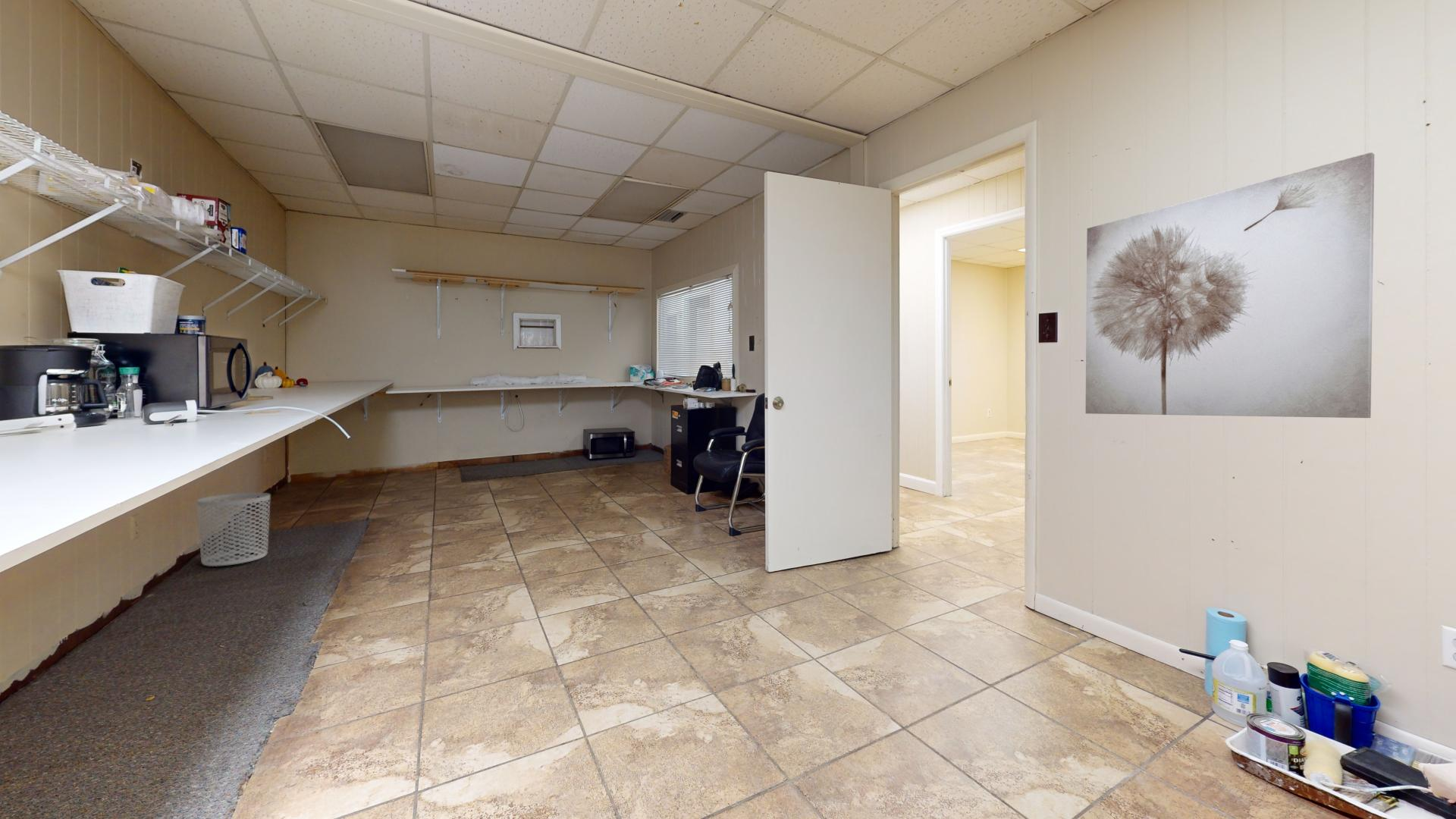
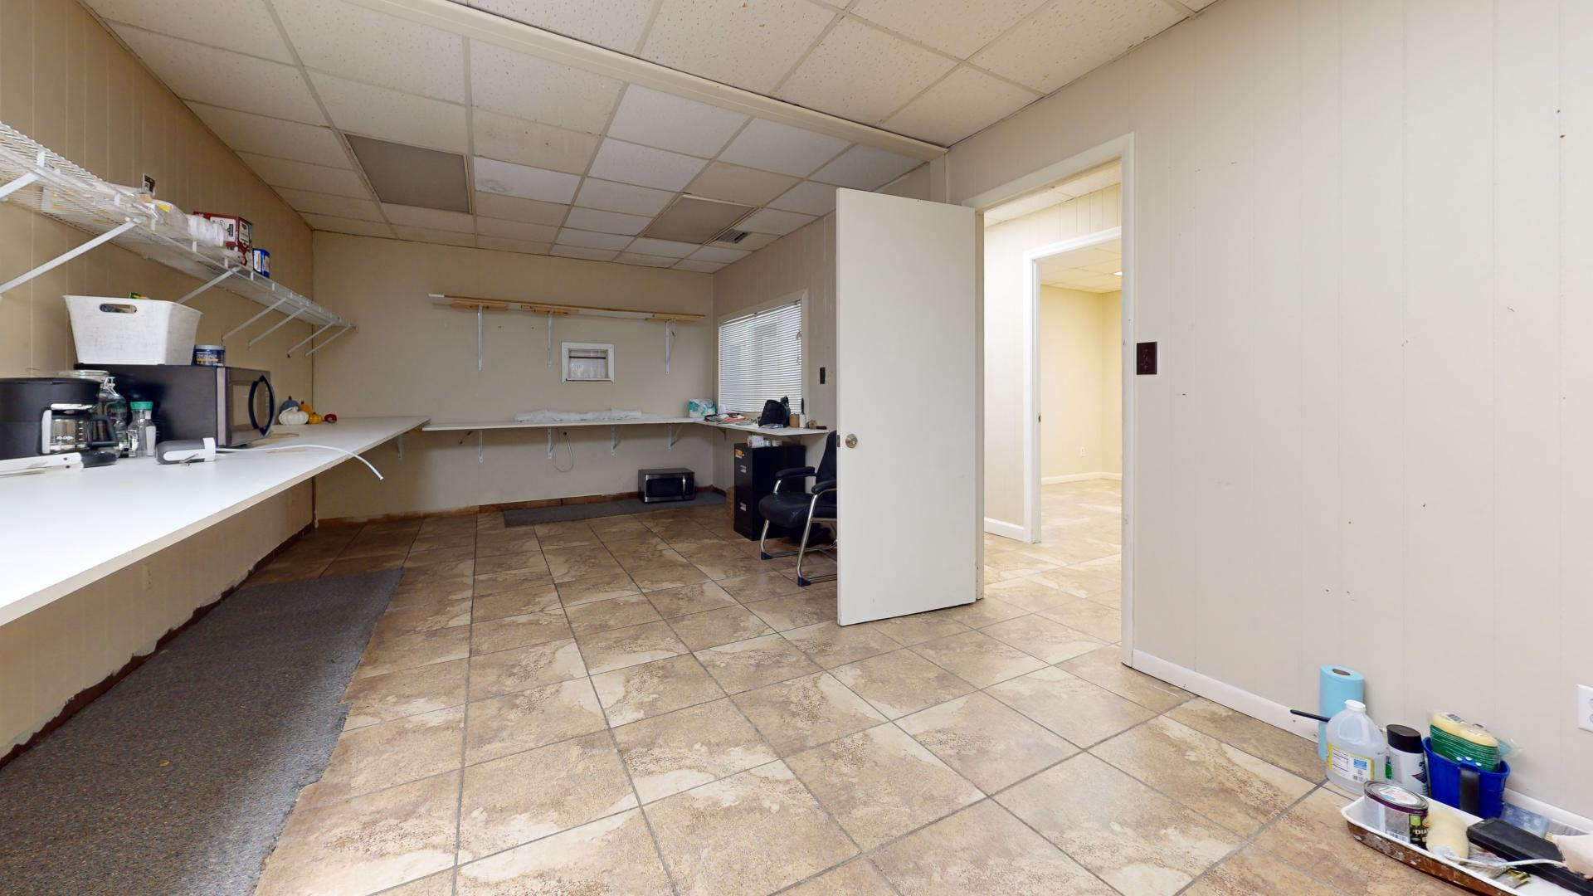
- waste bin [196,492,271,567]
- wall art [1085,152,1375,419]
